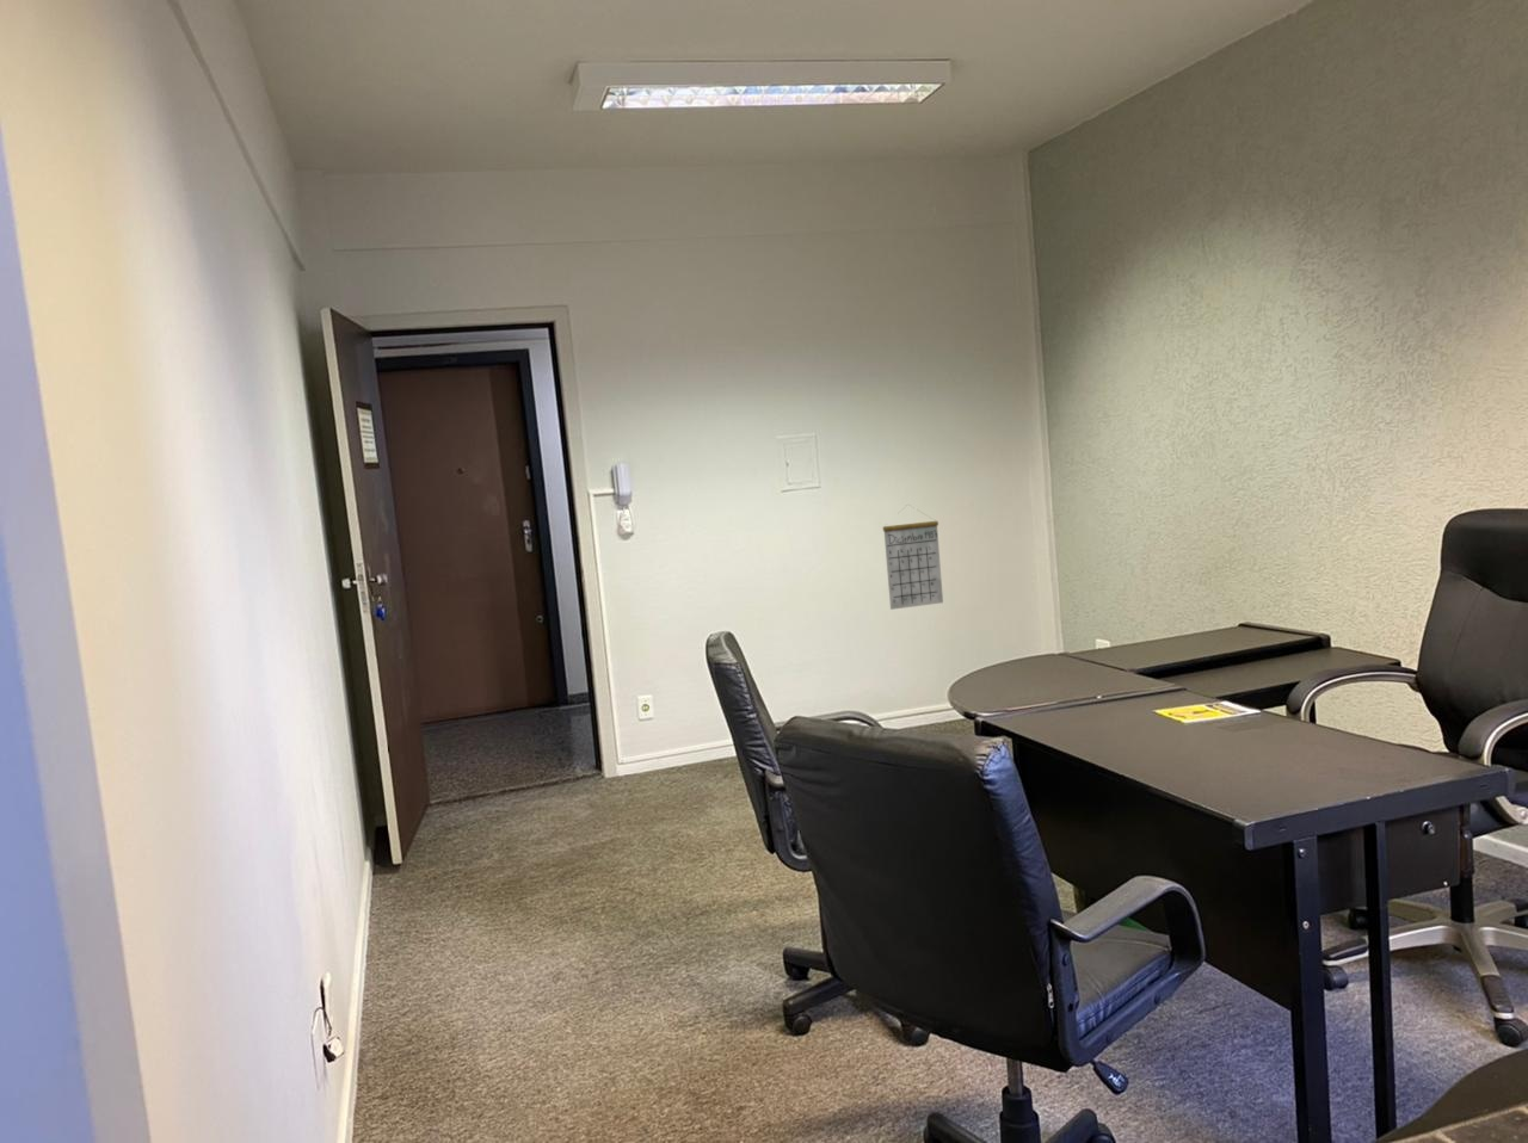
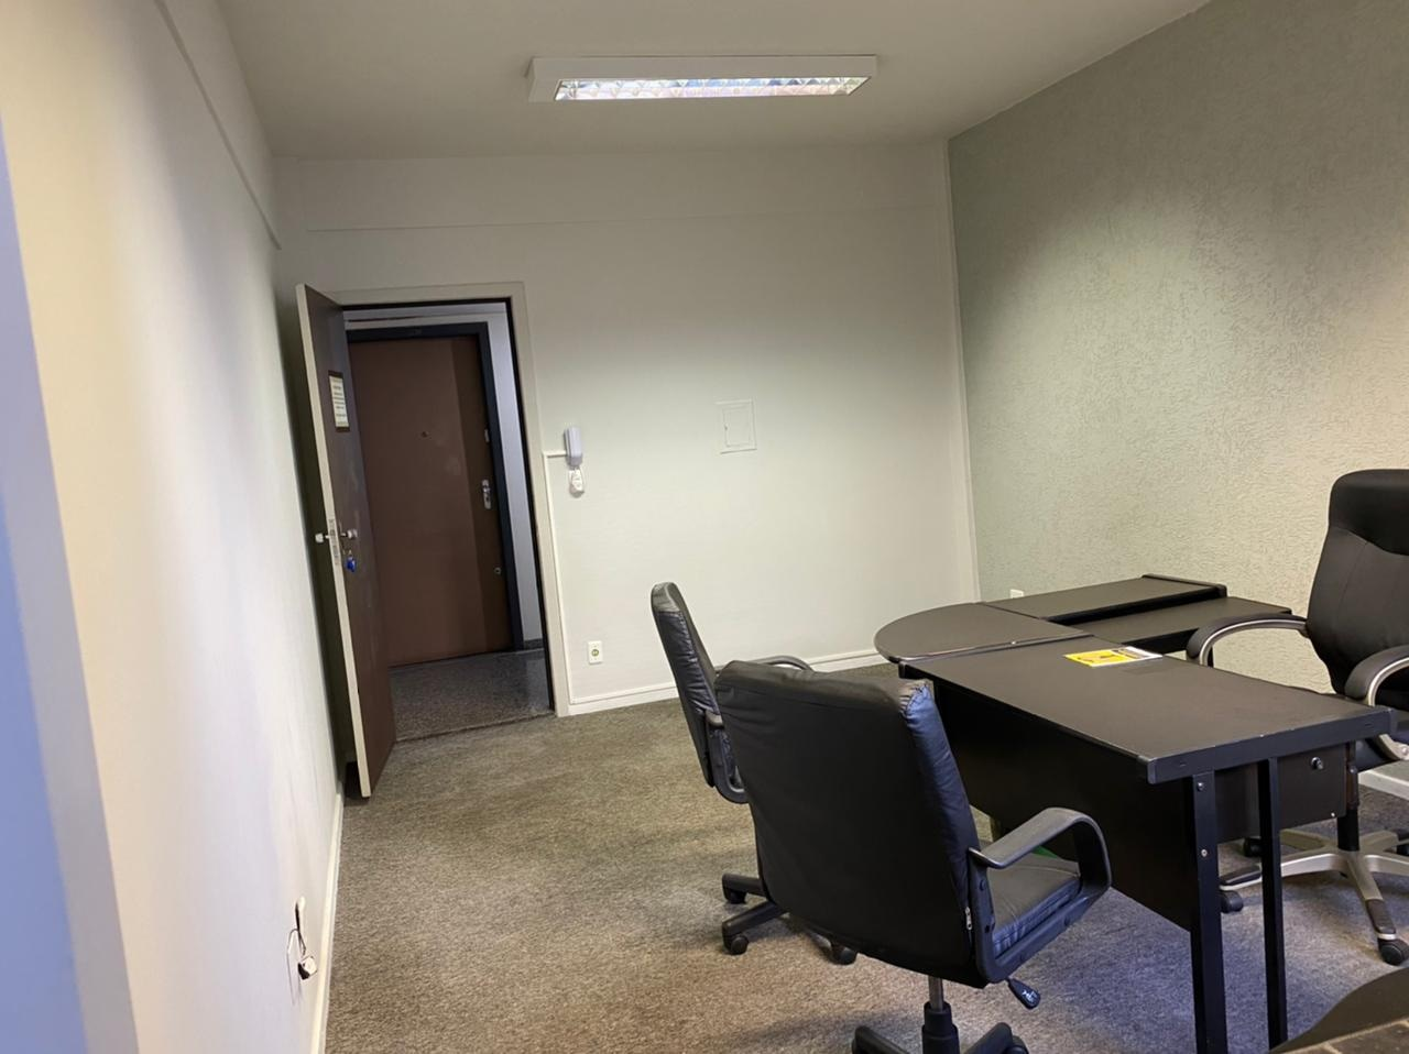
- calendar [882,504,944,611]
